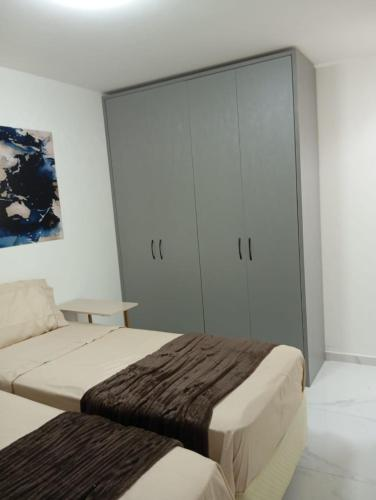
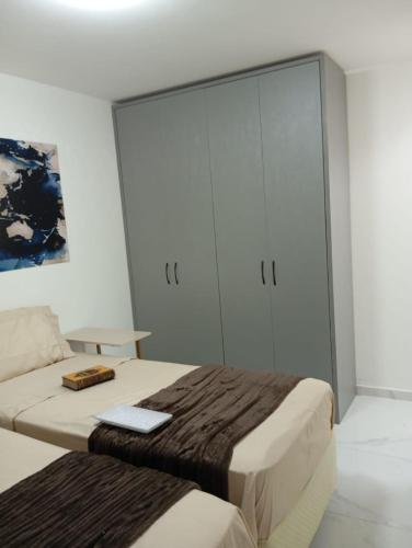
+ tray [93,403,173,434]
+ hardback book [60,364,116,391]
